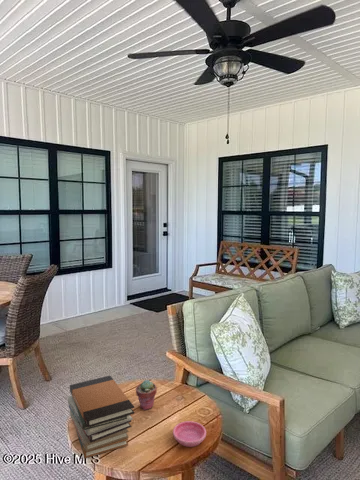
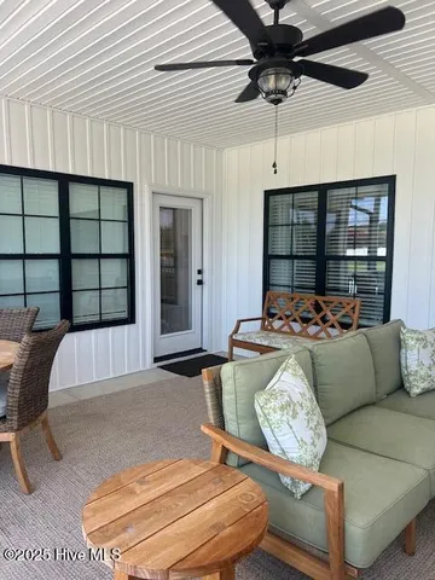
- potted succulent [135,379,158,411]
- saucer [172,420,207,448]
- book stack [67,375,135,459]
